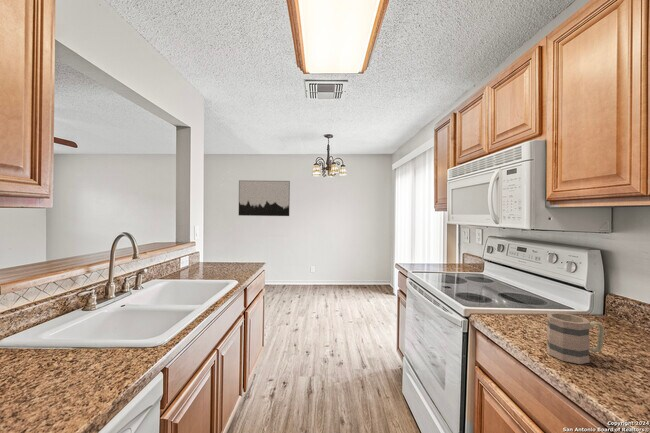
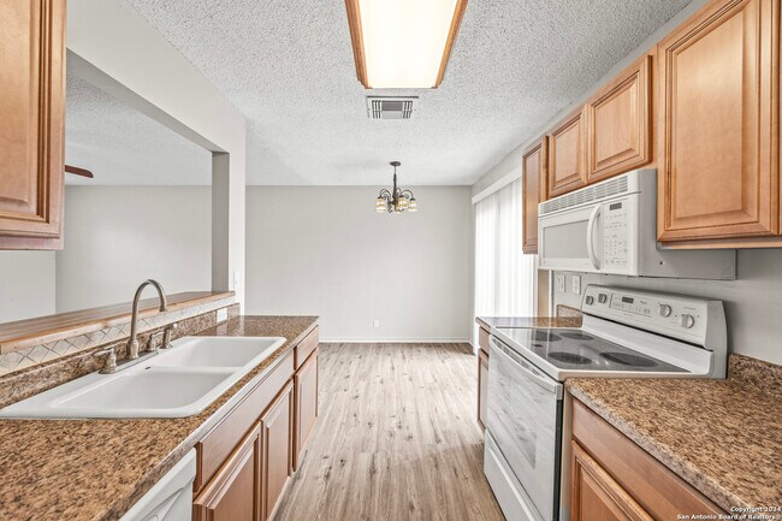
- wall art [238,180,291,217]
- mug [545,312,605,365]
